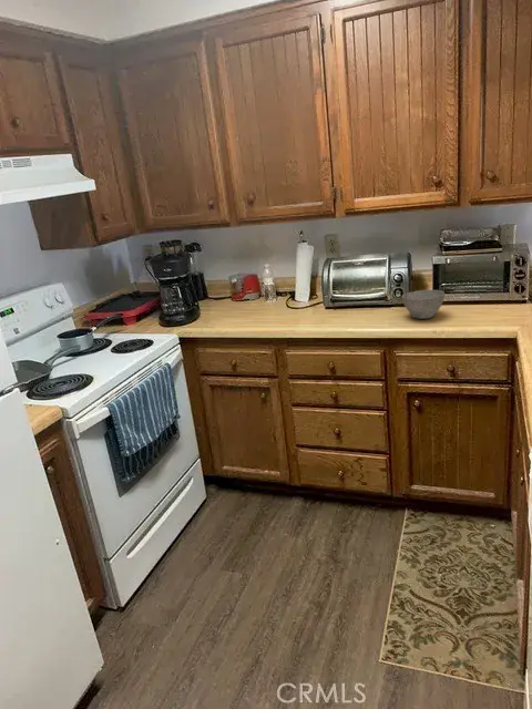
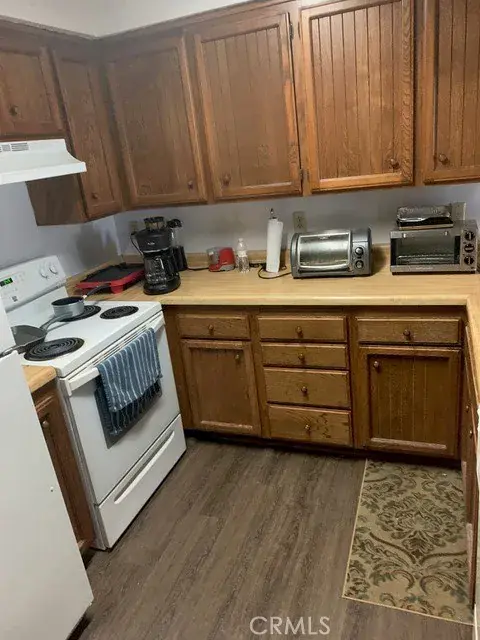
- bowl [401,289,446,320]
